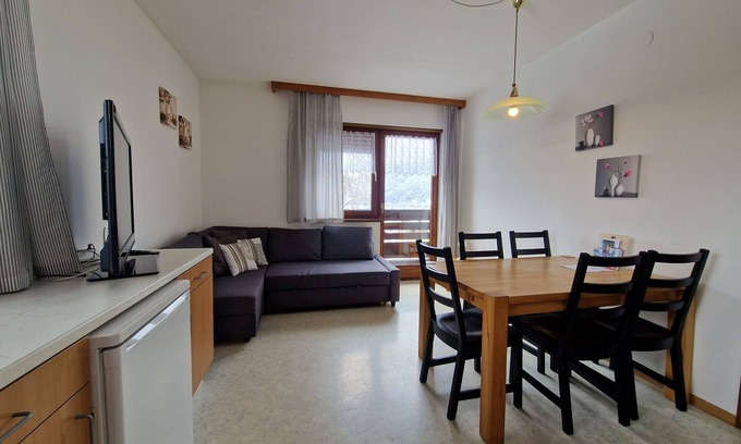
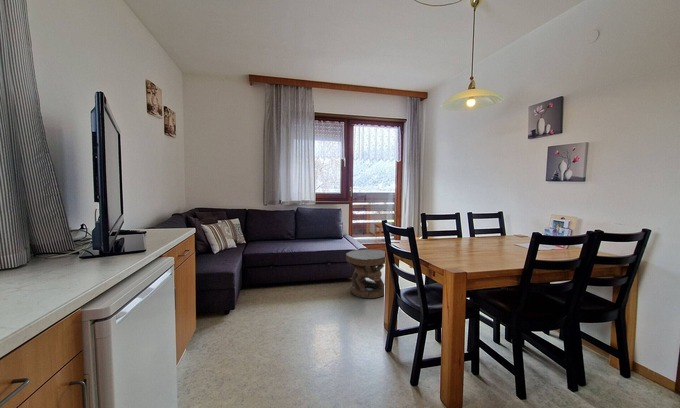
+ carved stool [345,249,386,299]
